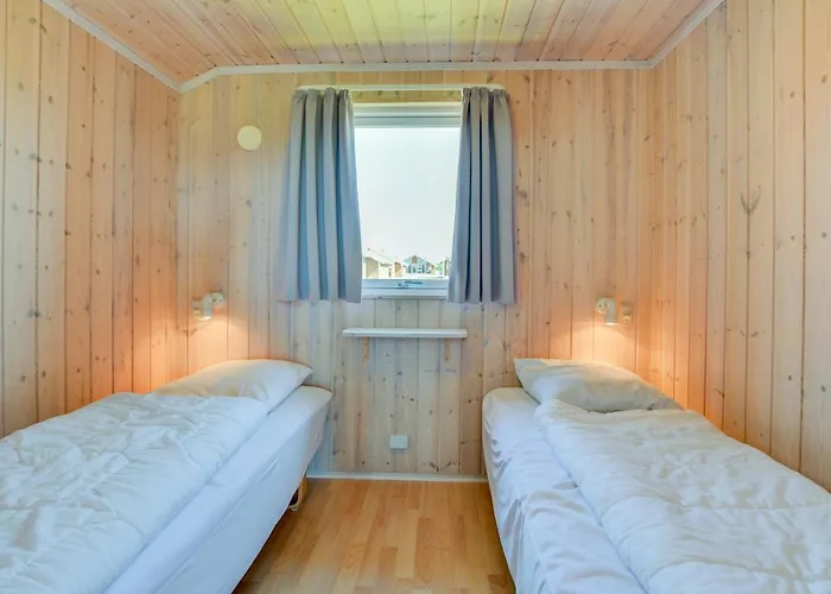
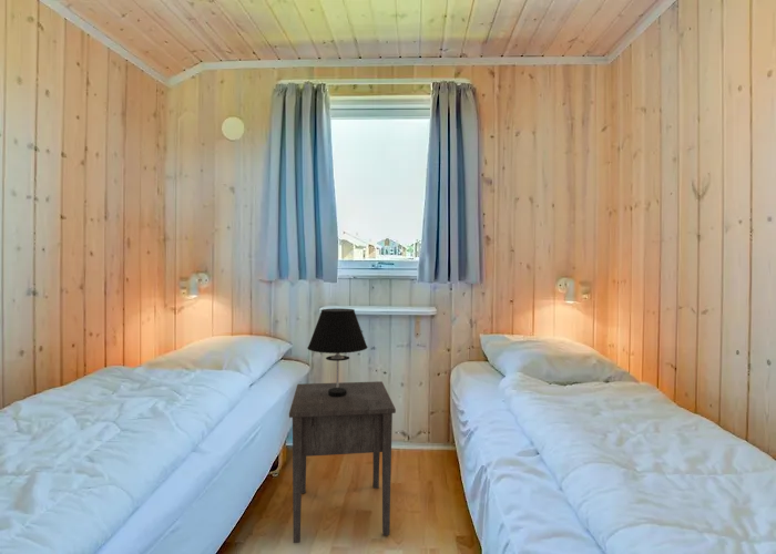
+ nightstand [288,380,397,544]
+ table lamp [307,307,368,397]
